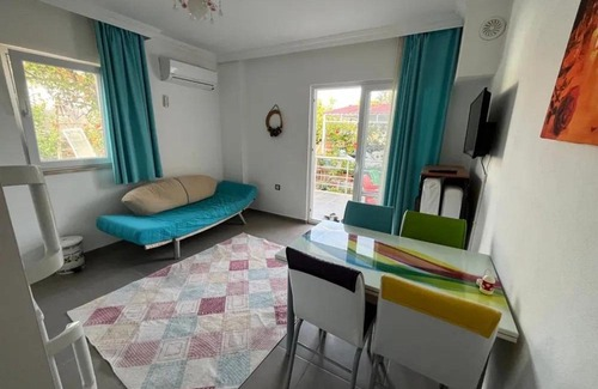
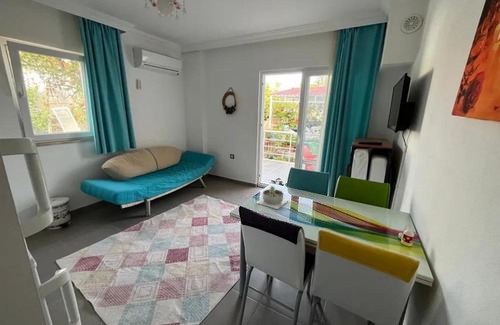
+ succulent planter [255,185,289,210]
